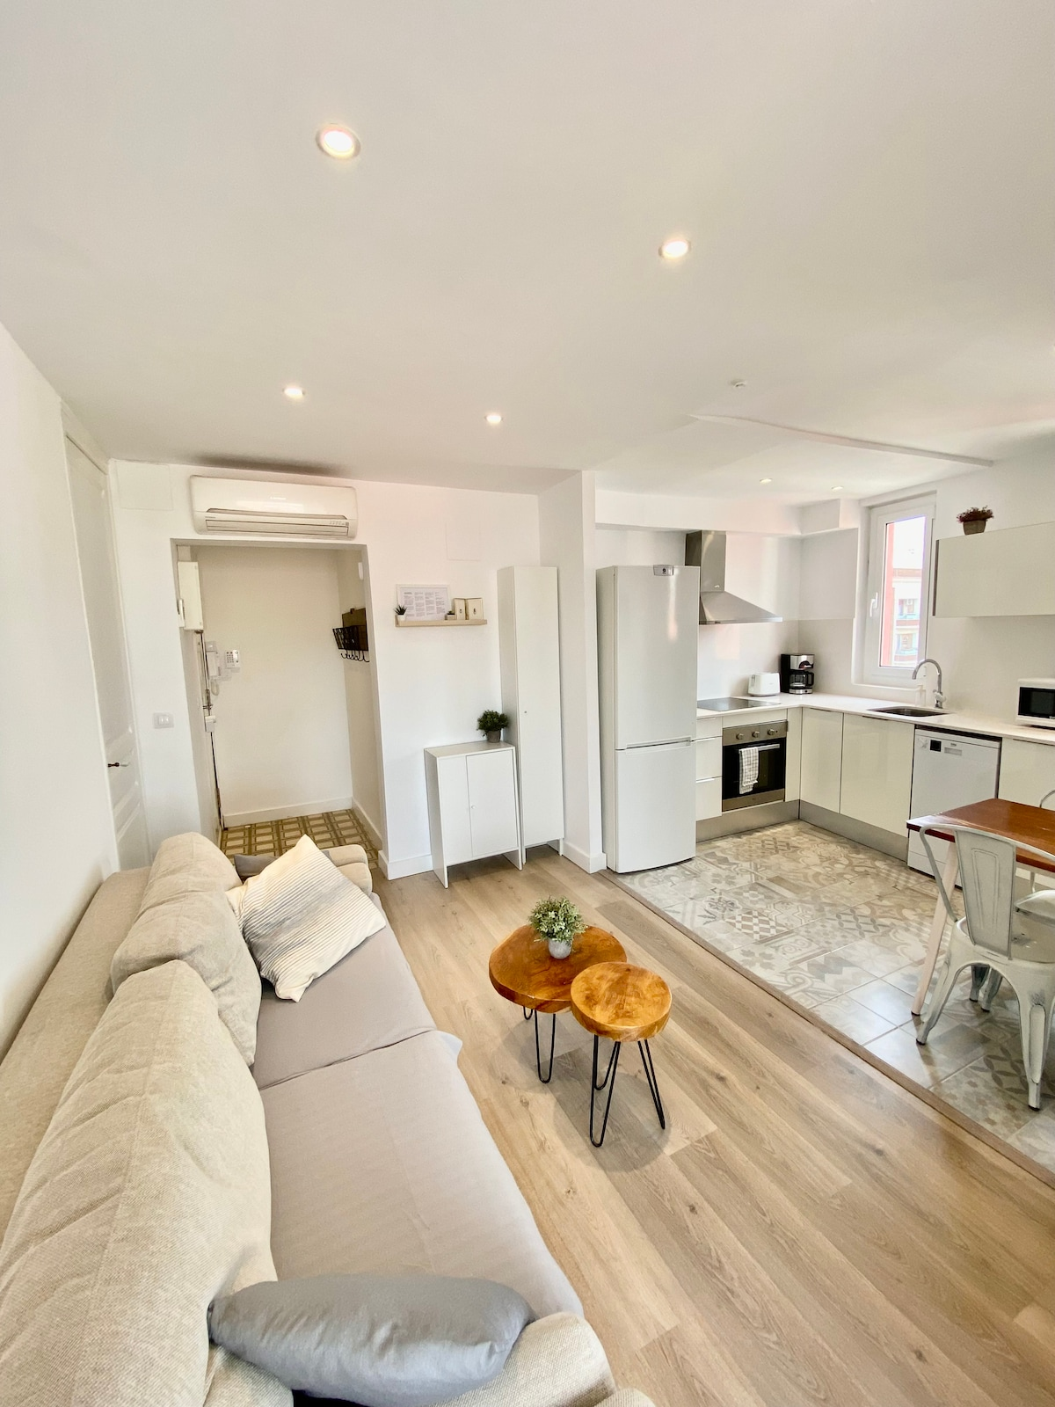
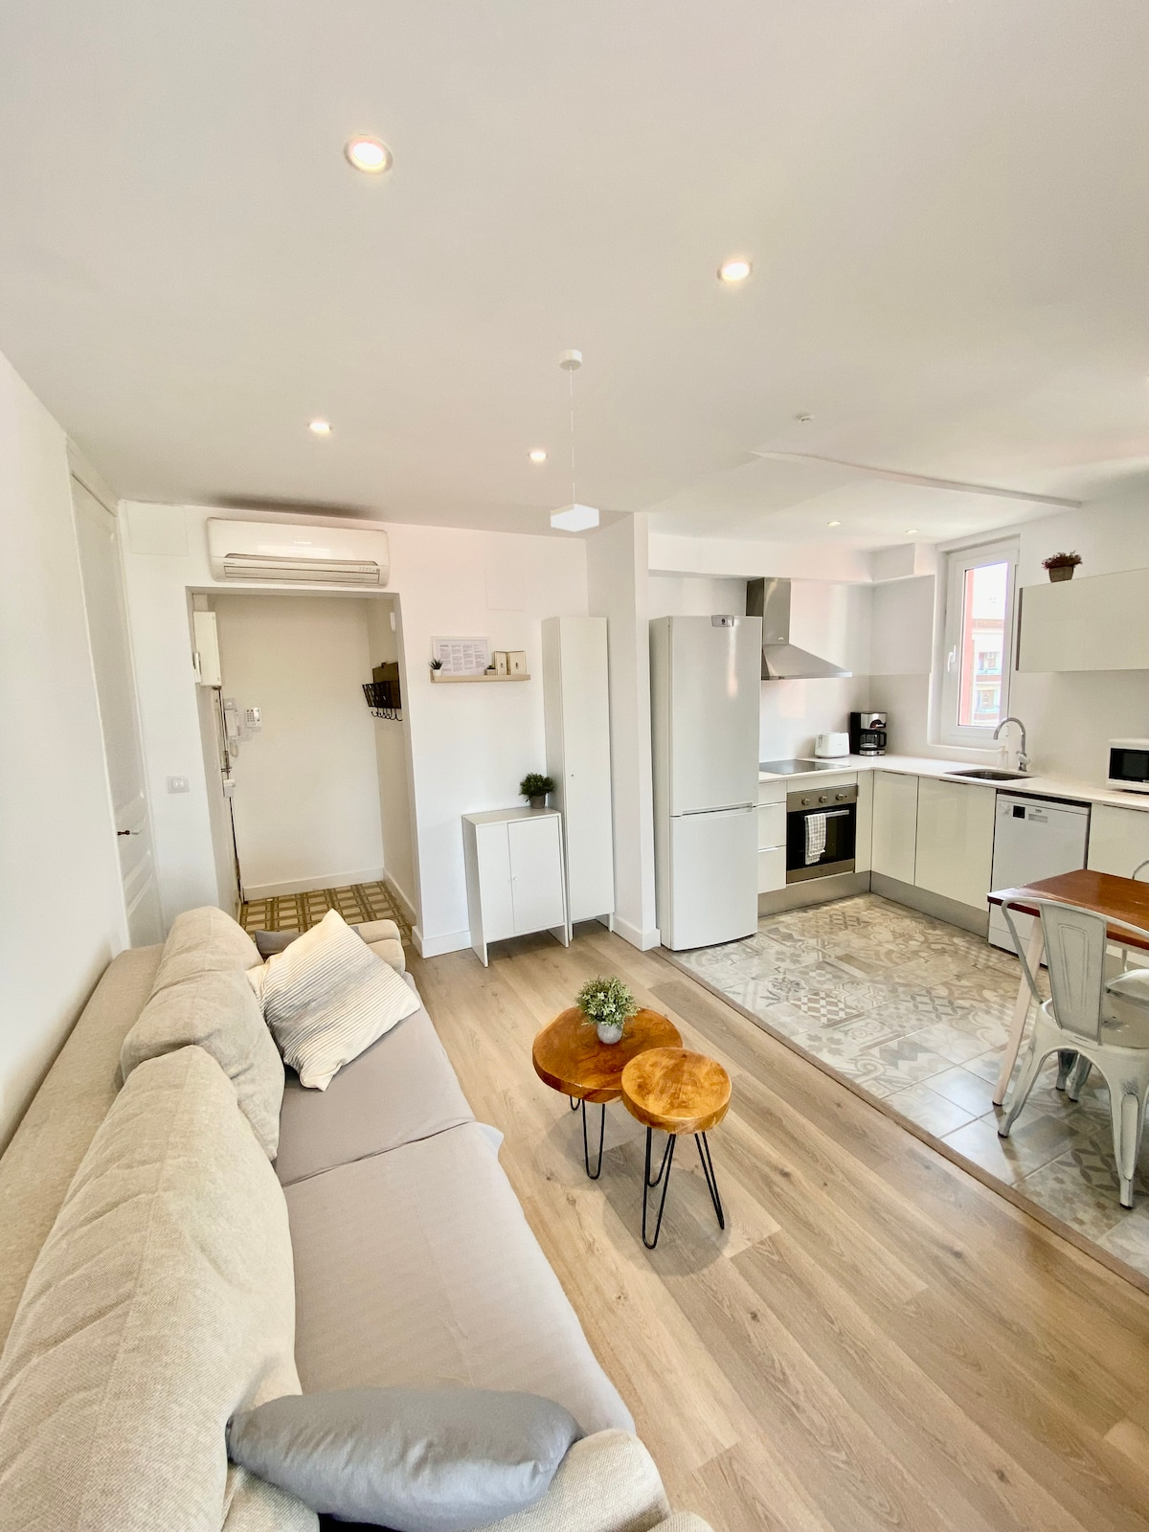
+ pendant lamp [549,349,600,532]
